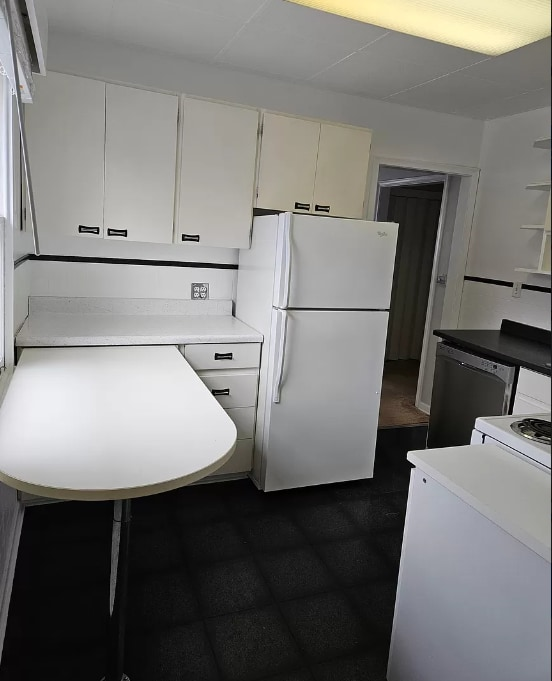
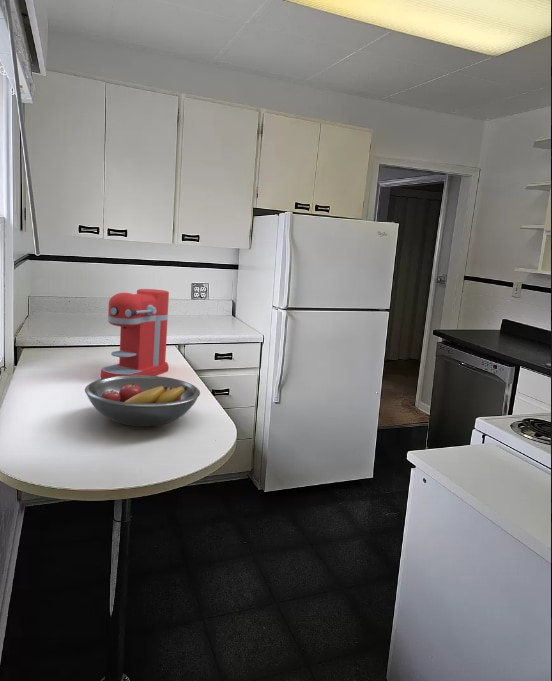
+ fruit bowl [84,375,201,427]
+ coffee maker [100,288,170,379]
